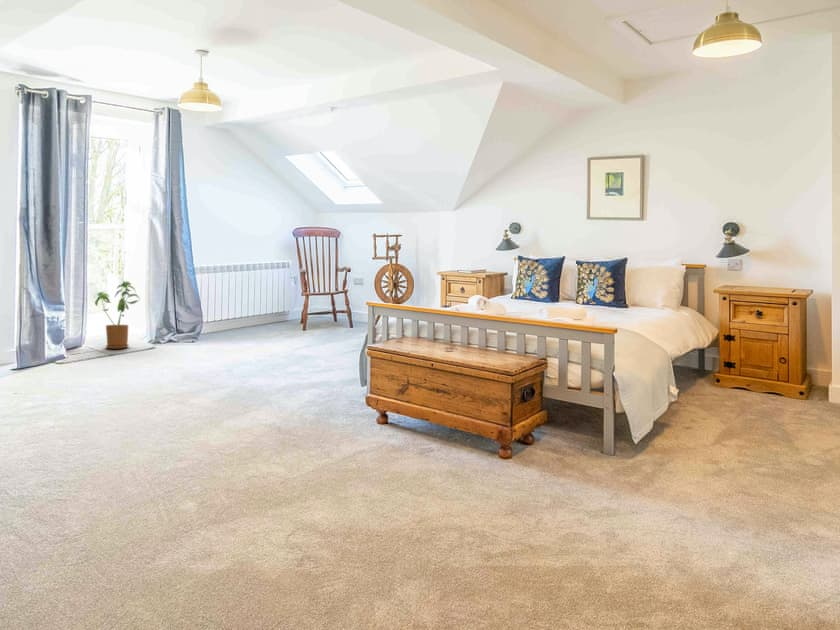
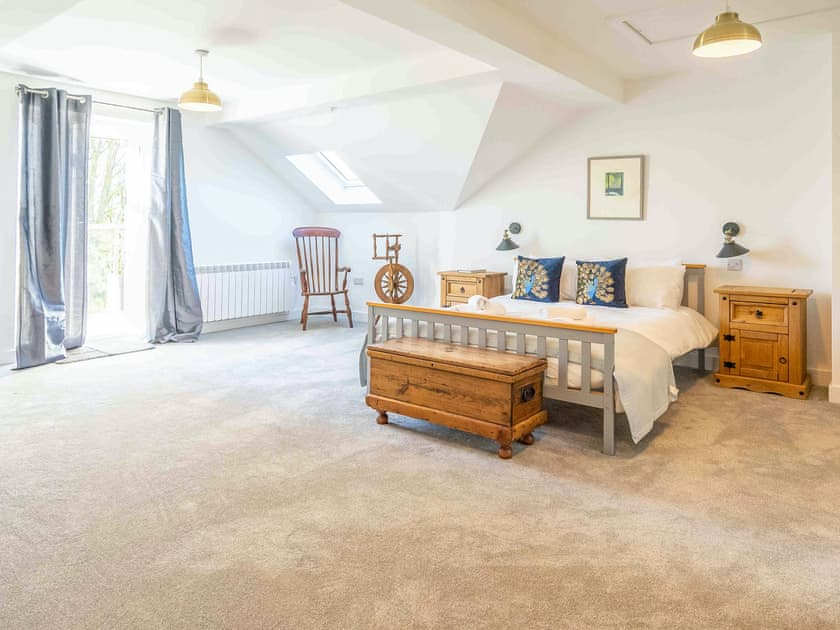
- house plant [94,280,142,350]
